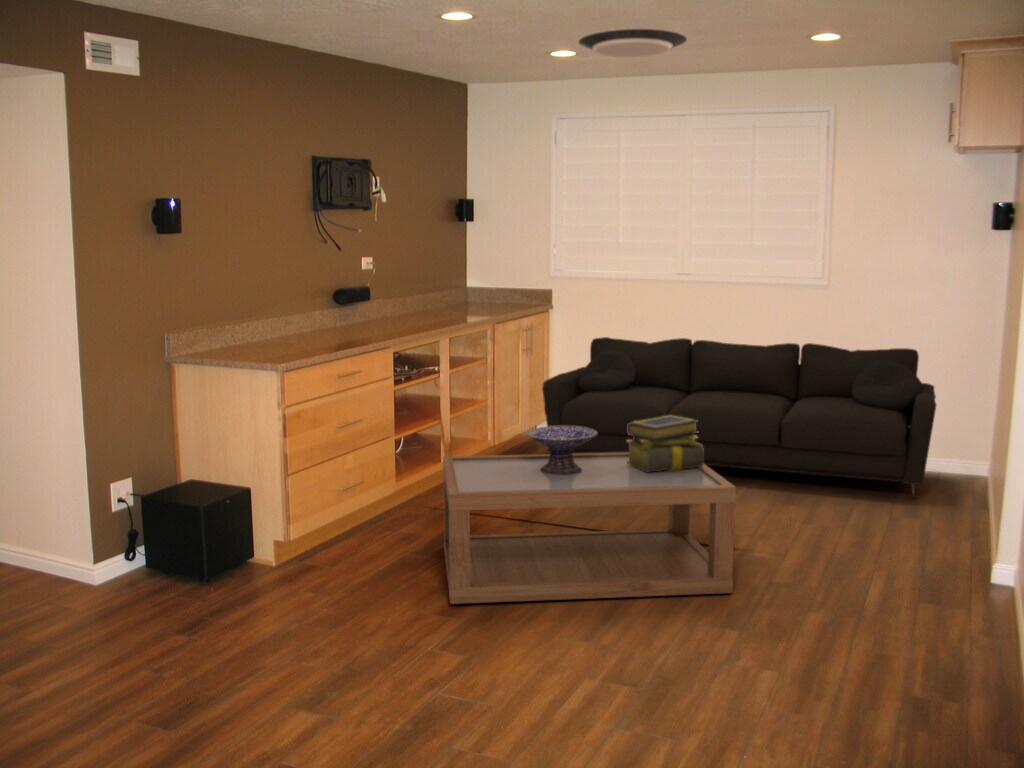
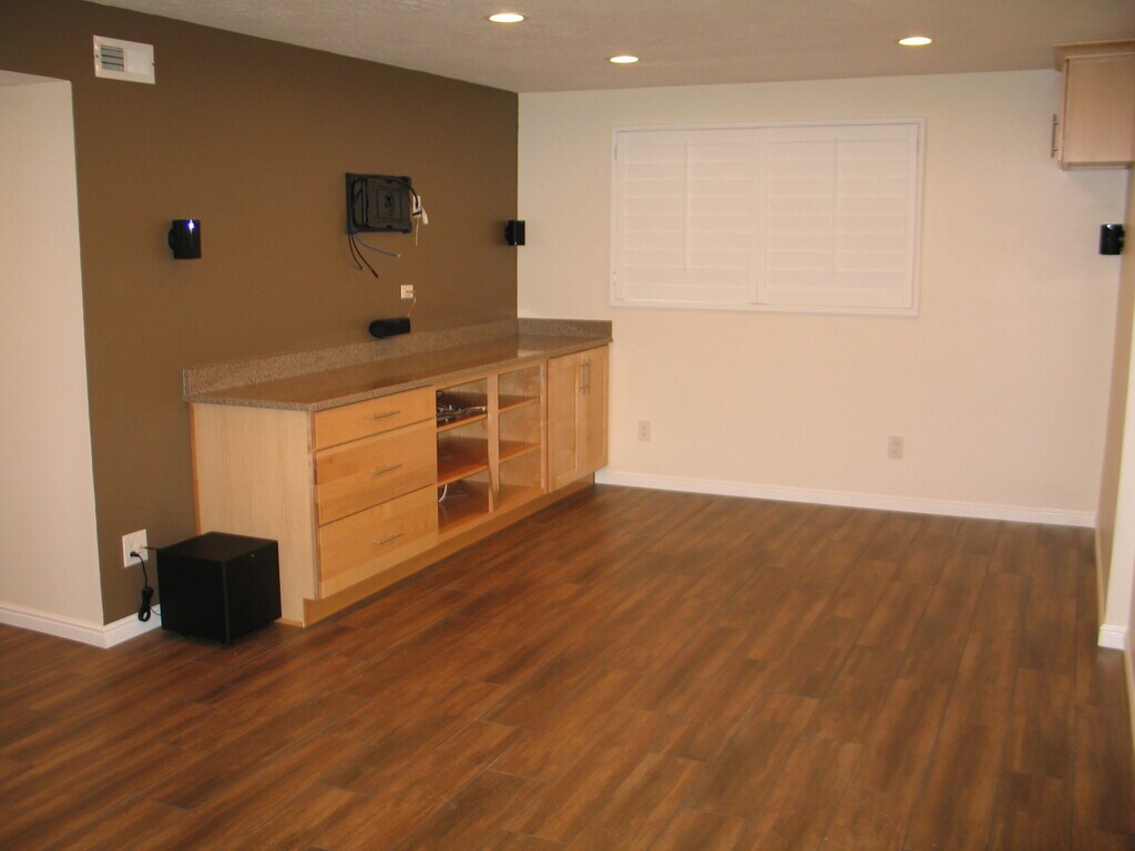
- decorative bowl [525,426,597,475]
- sofa [541,336,938,498]
- ceiling light [577,27,688,58]
- coffee table [442,452,737,605]
- stack of books [626,415,704,472]
